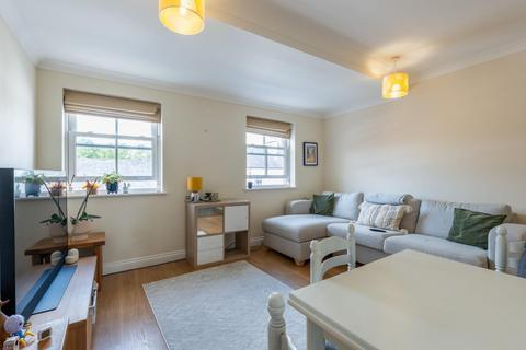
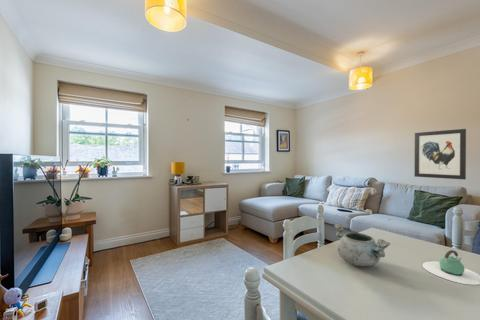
+ teapot [421,249,480,286]
+ decorative bowl [332,223,391,267]
+ wall art [414,128,467,180]
